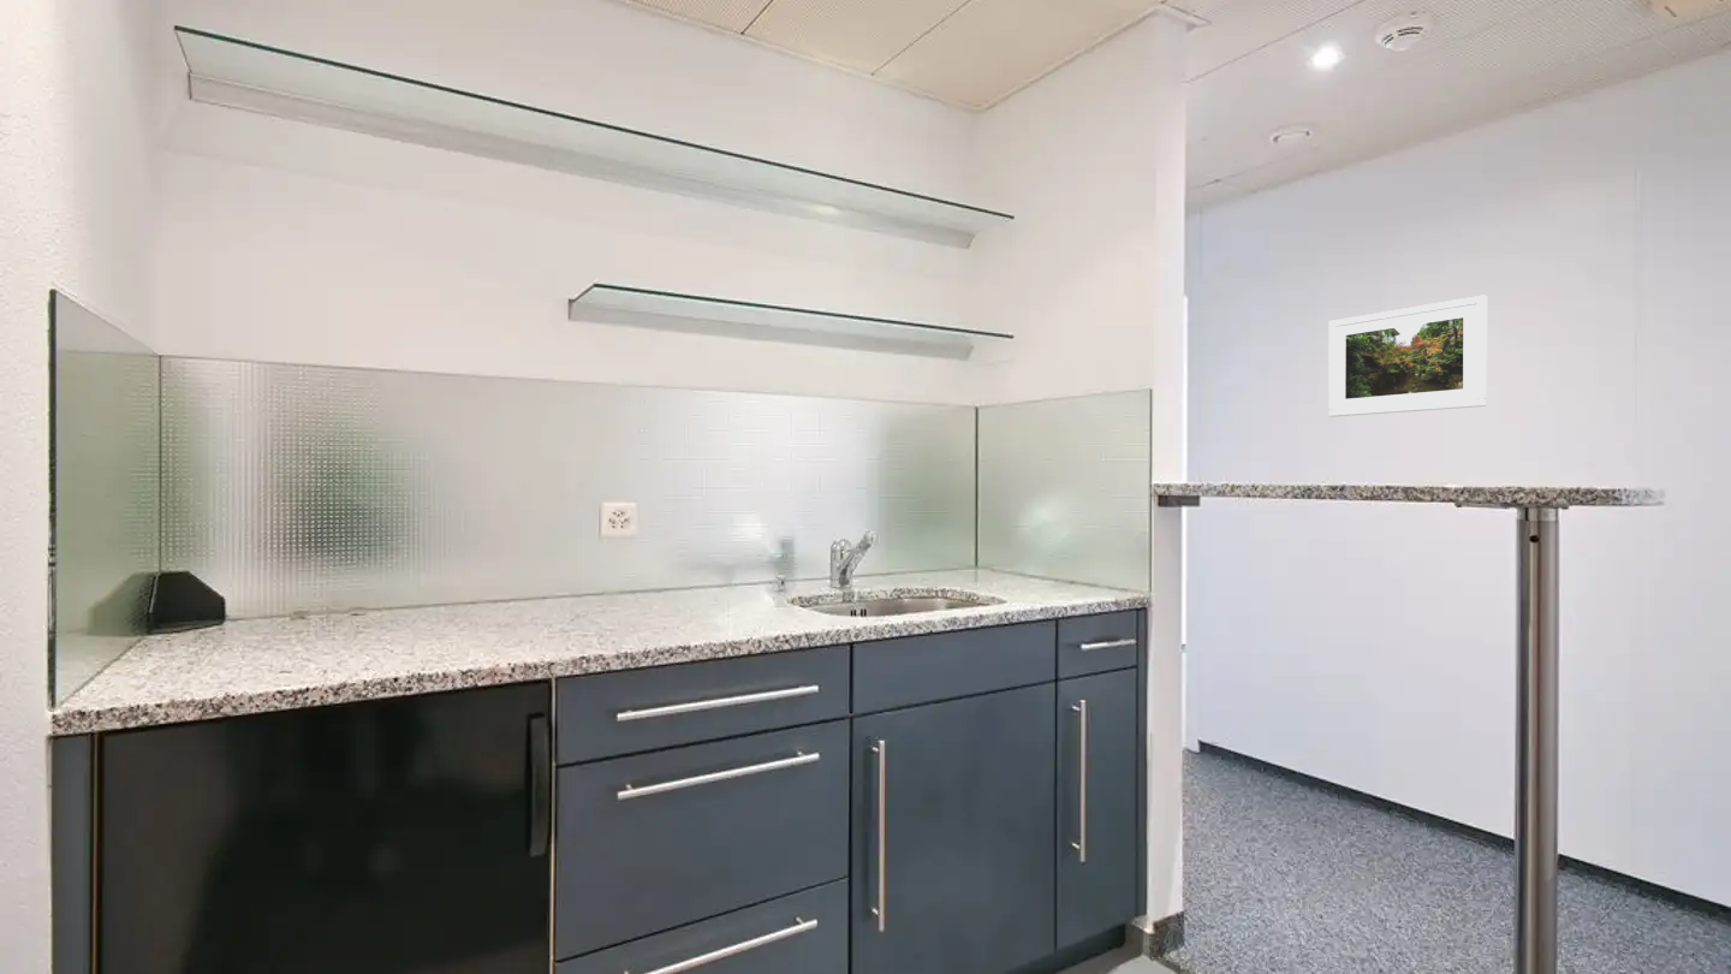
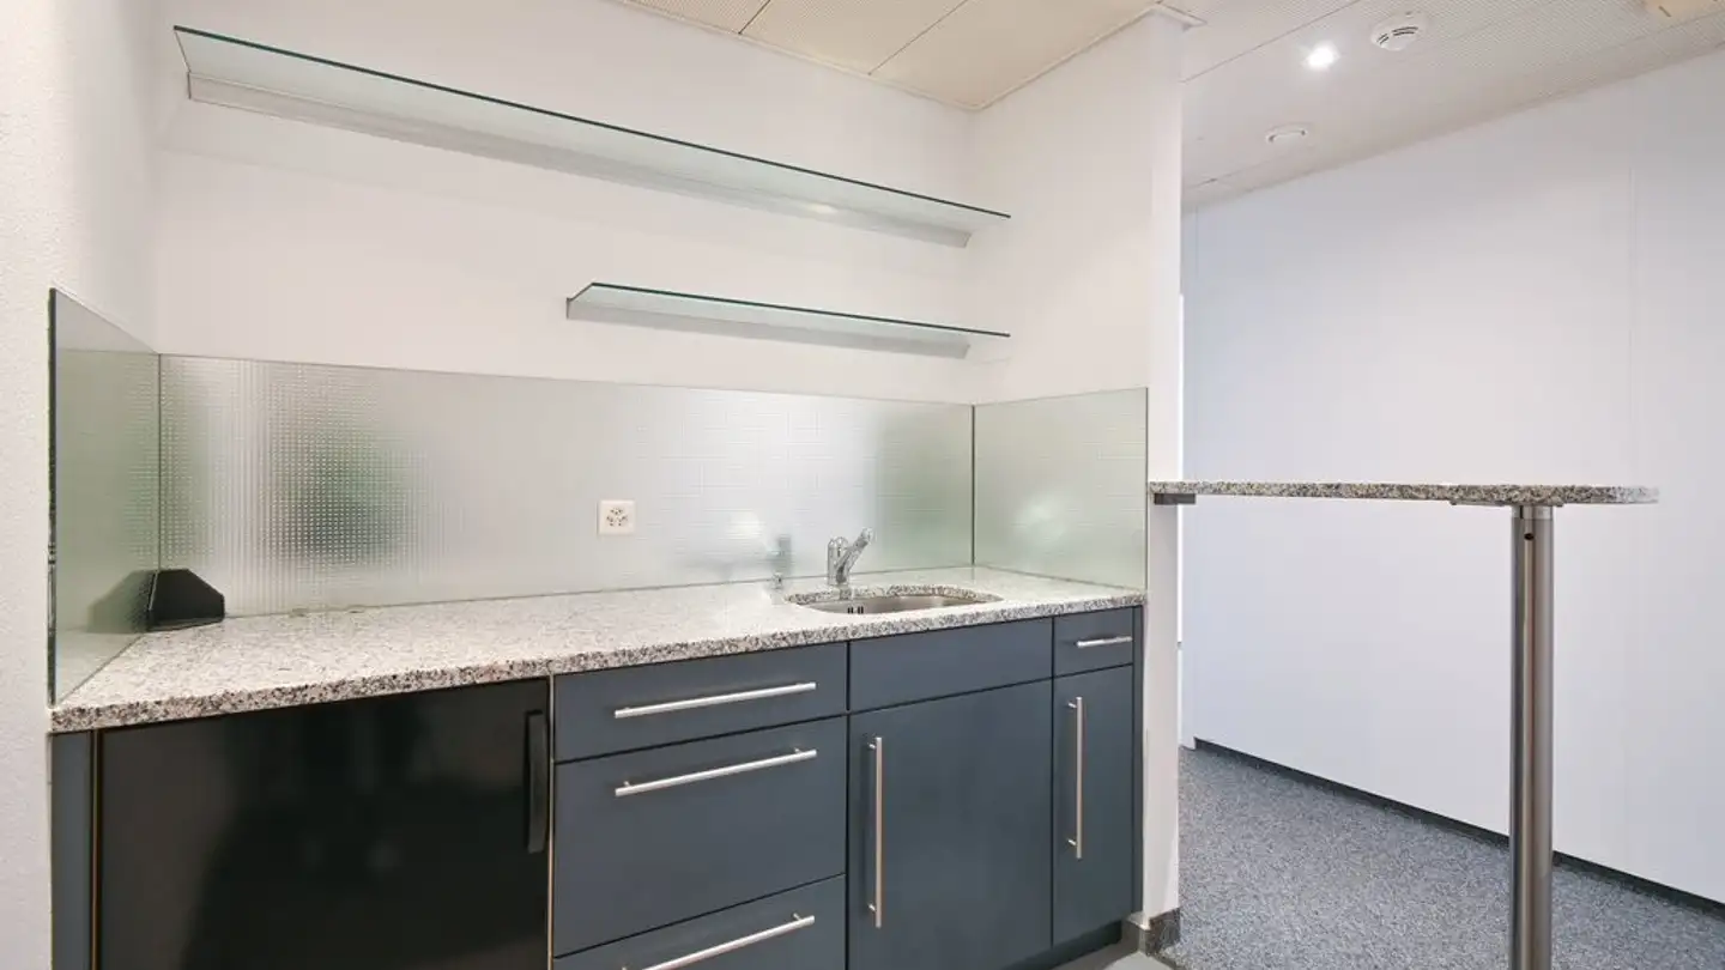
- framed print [1327,295,1488,418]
